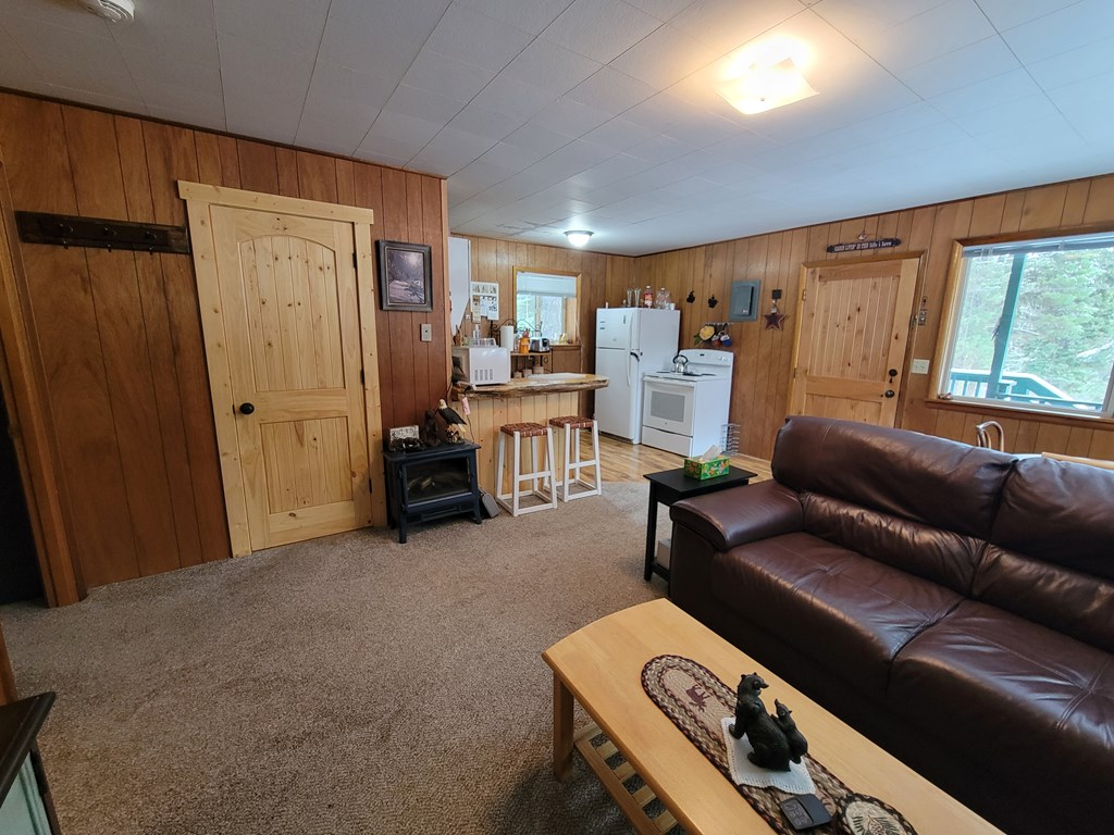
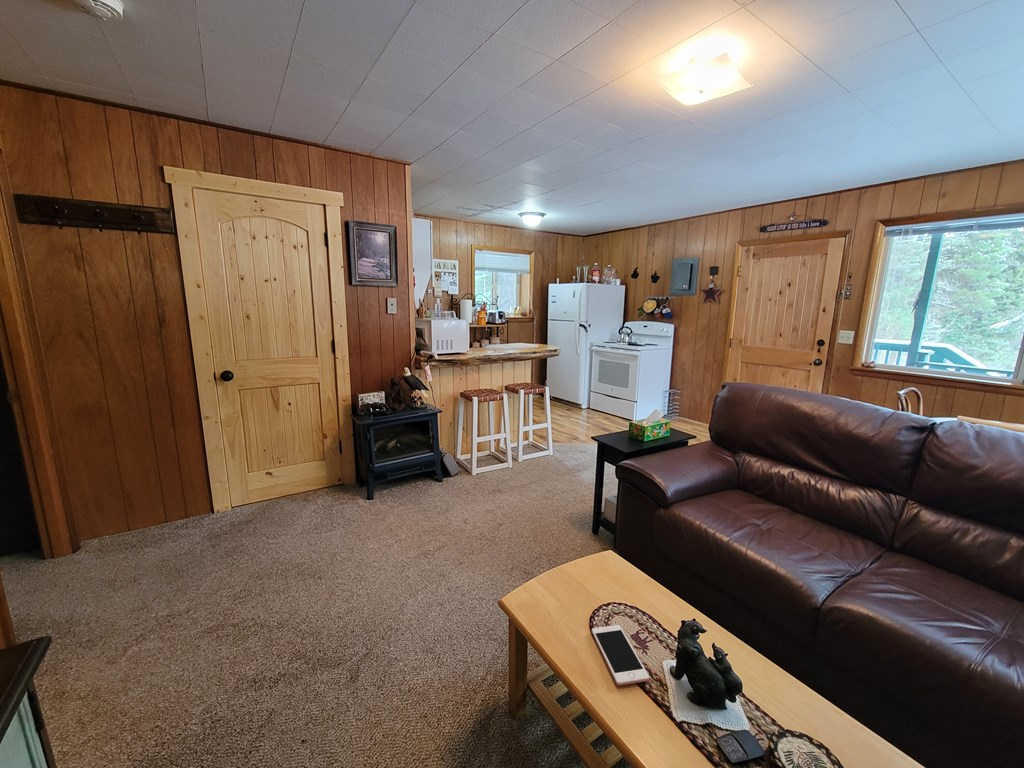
+ cell phone [591,624,650,686]
